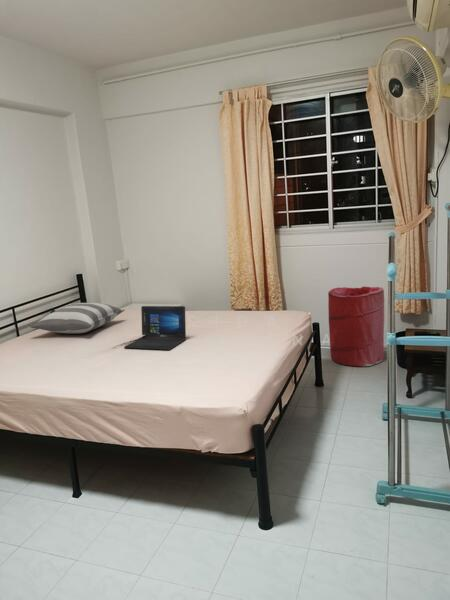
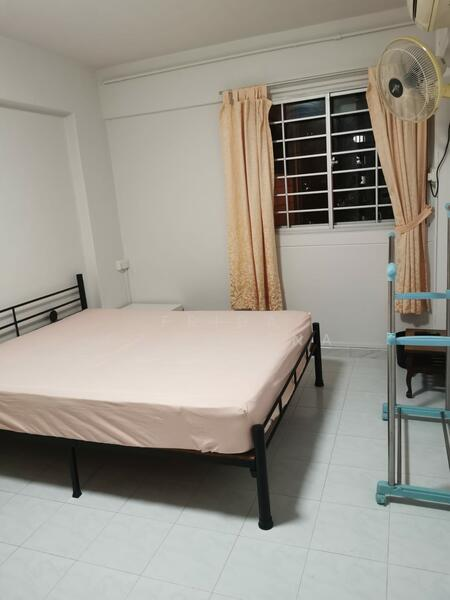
- pillow [29,302,126,335]
- laundry hamper [327,286,385,367]
- laptop [123,305,187,351]
